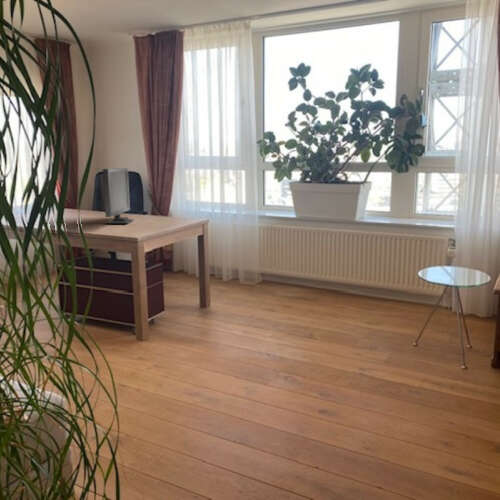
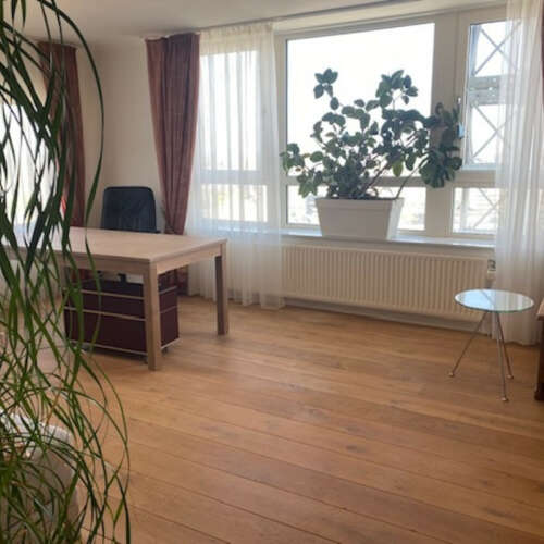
- computer monitor [99,167,135,225]
